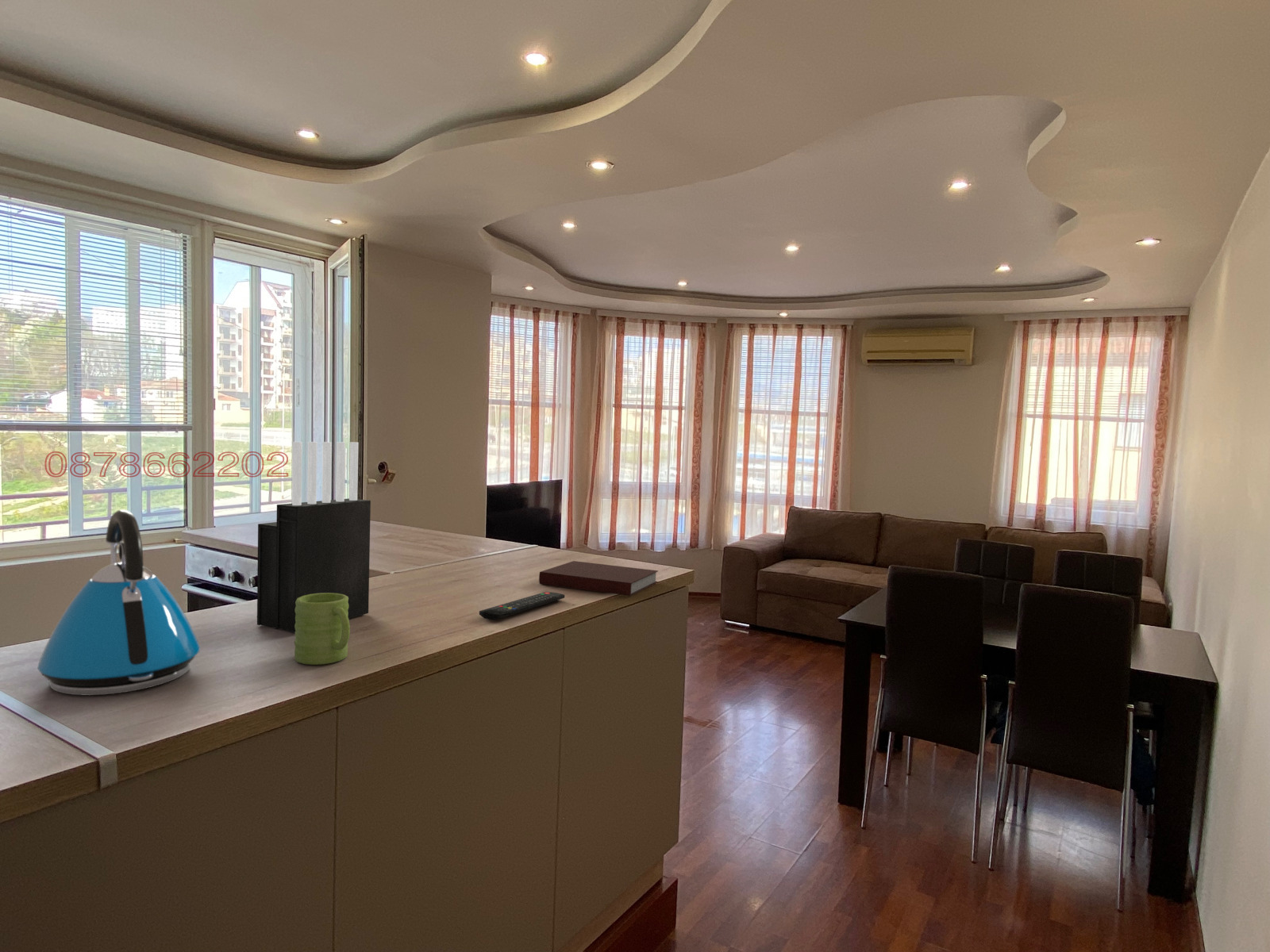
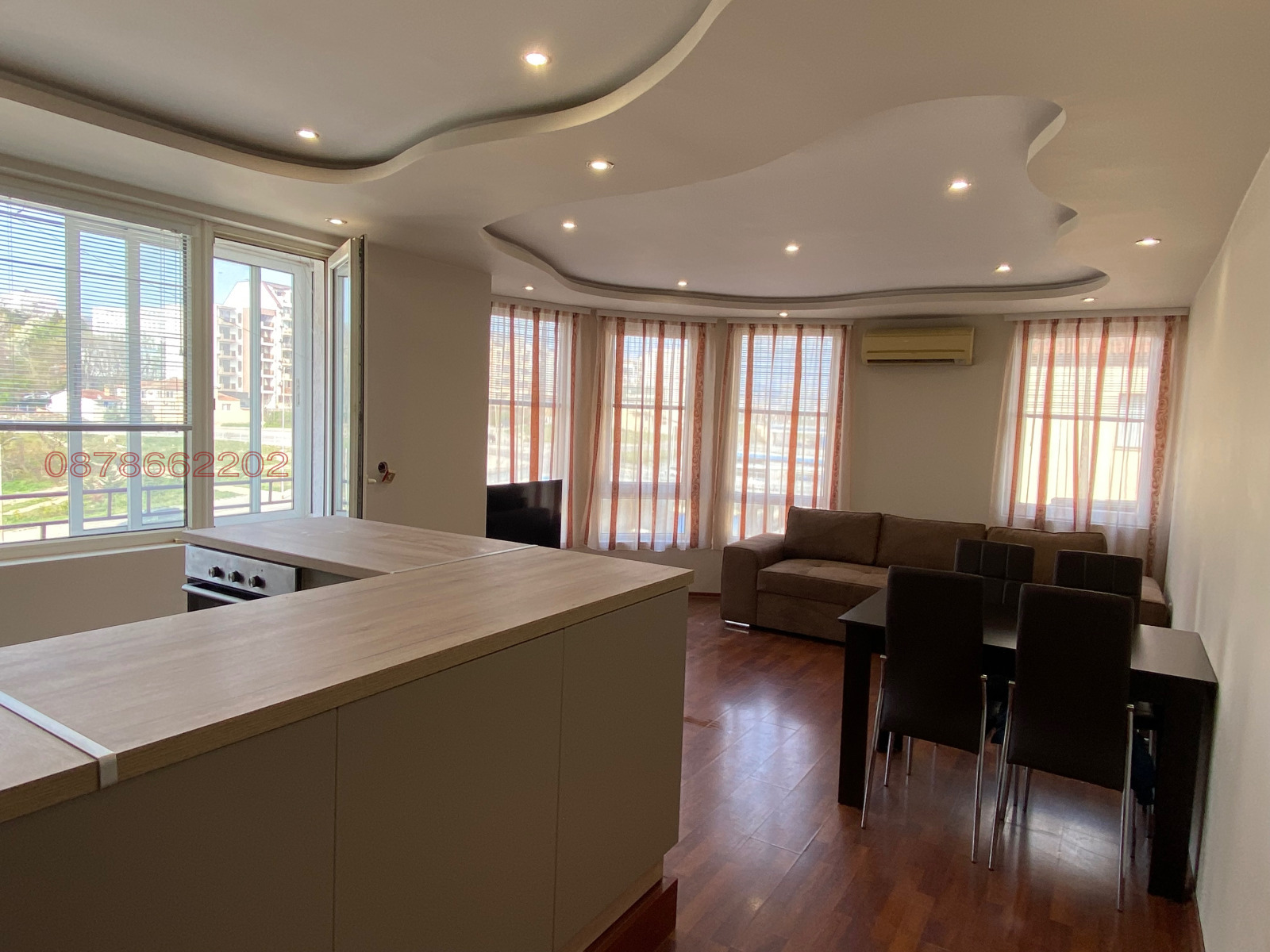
- knife block [256,441,371,634]
- notebook [538,560,659,597]
- remote control [479,591,565,621]
- mug [294,593,351,666]
- kettle [37,509,201,697]
